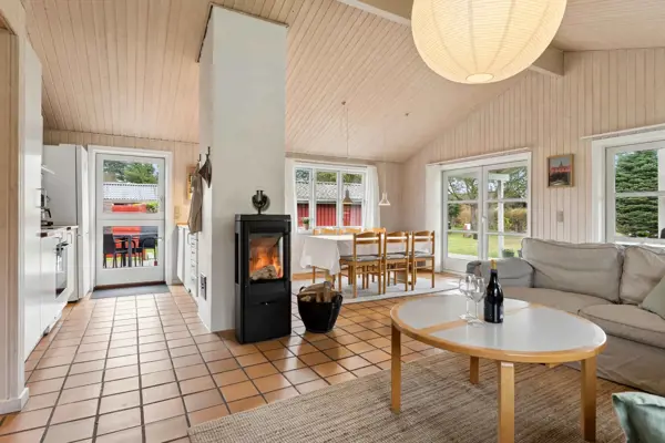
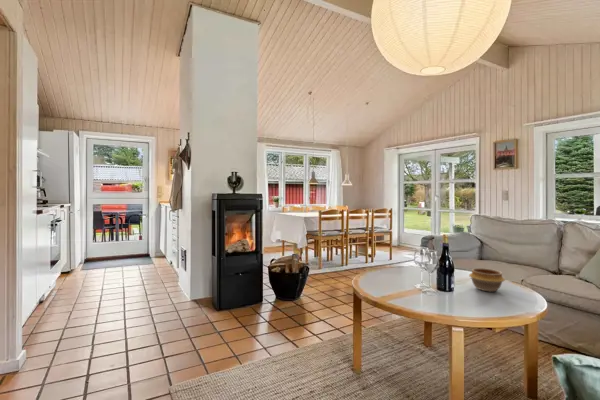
+ bowl [468,267,506,293]
